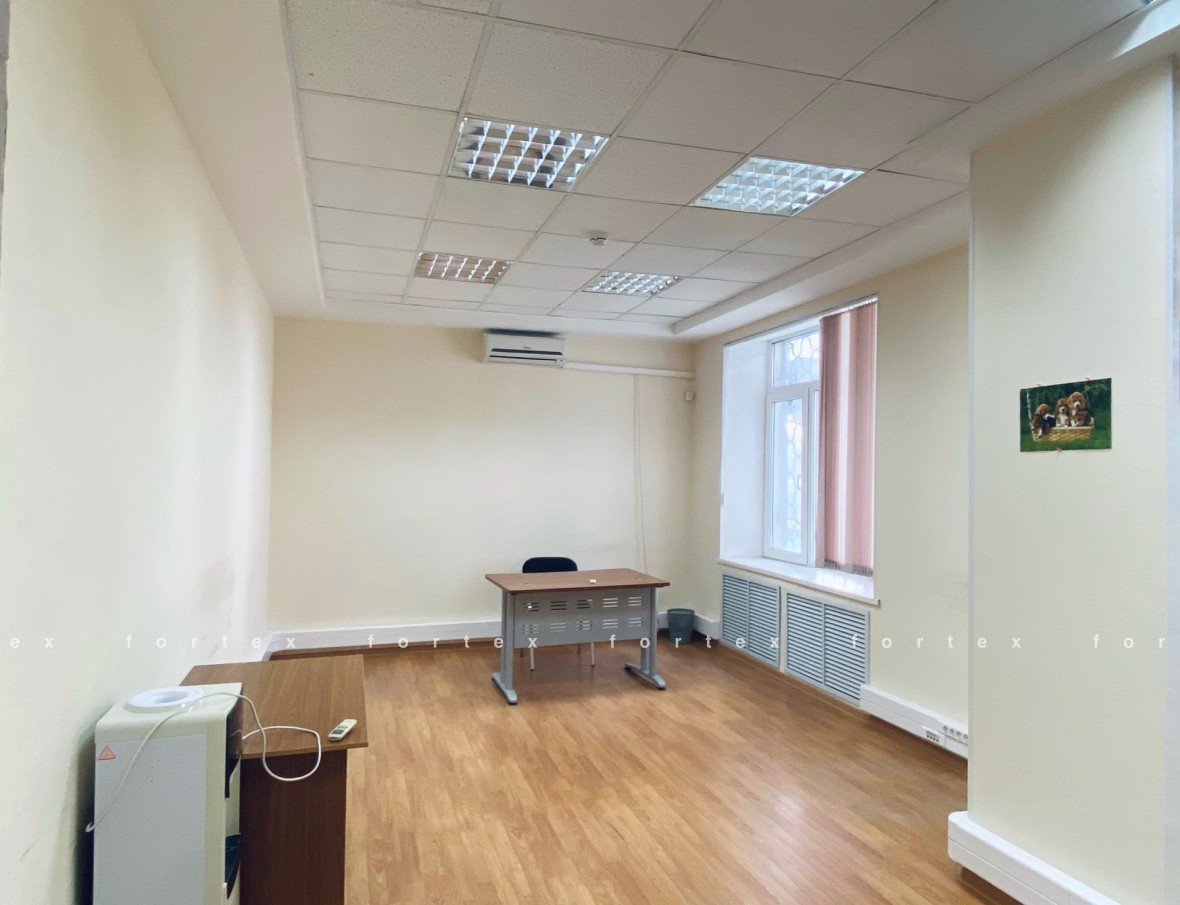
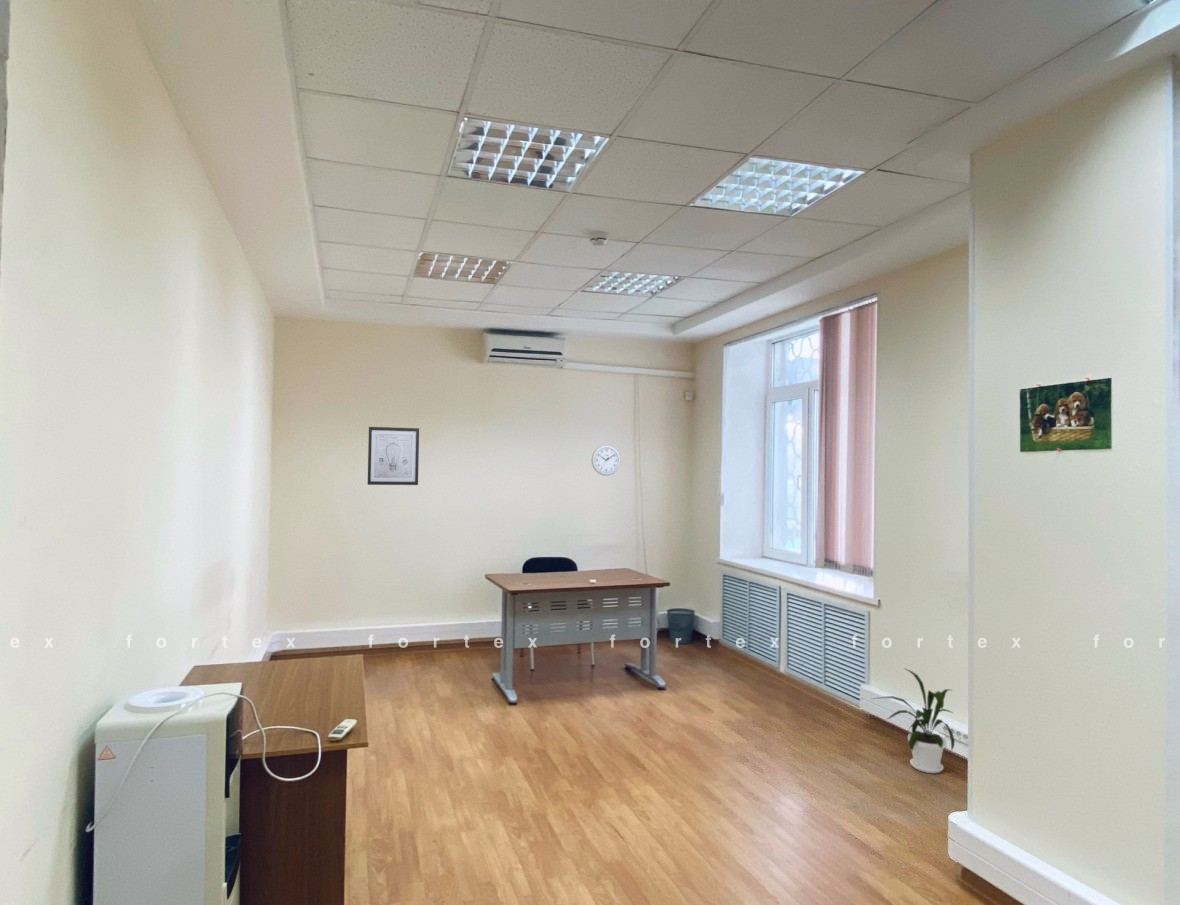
+ wall clock [591,444,622,477]
+ wall art [367,426,420,486]
+ house plant [871,667,956,774]
